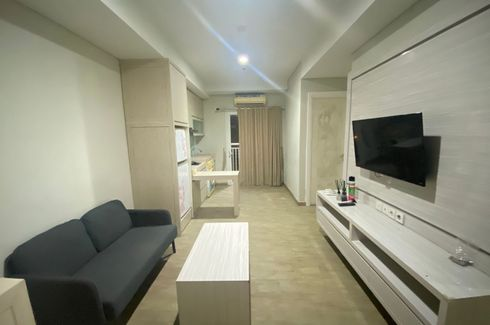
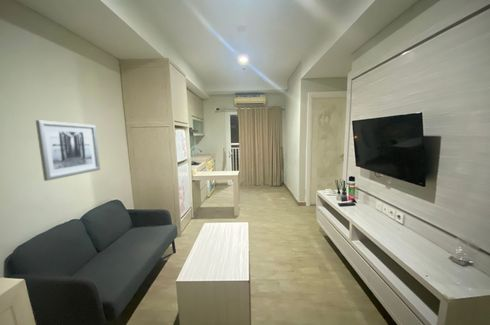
+ wall art [35,119,101,182]
